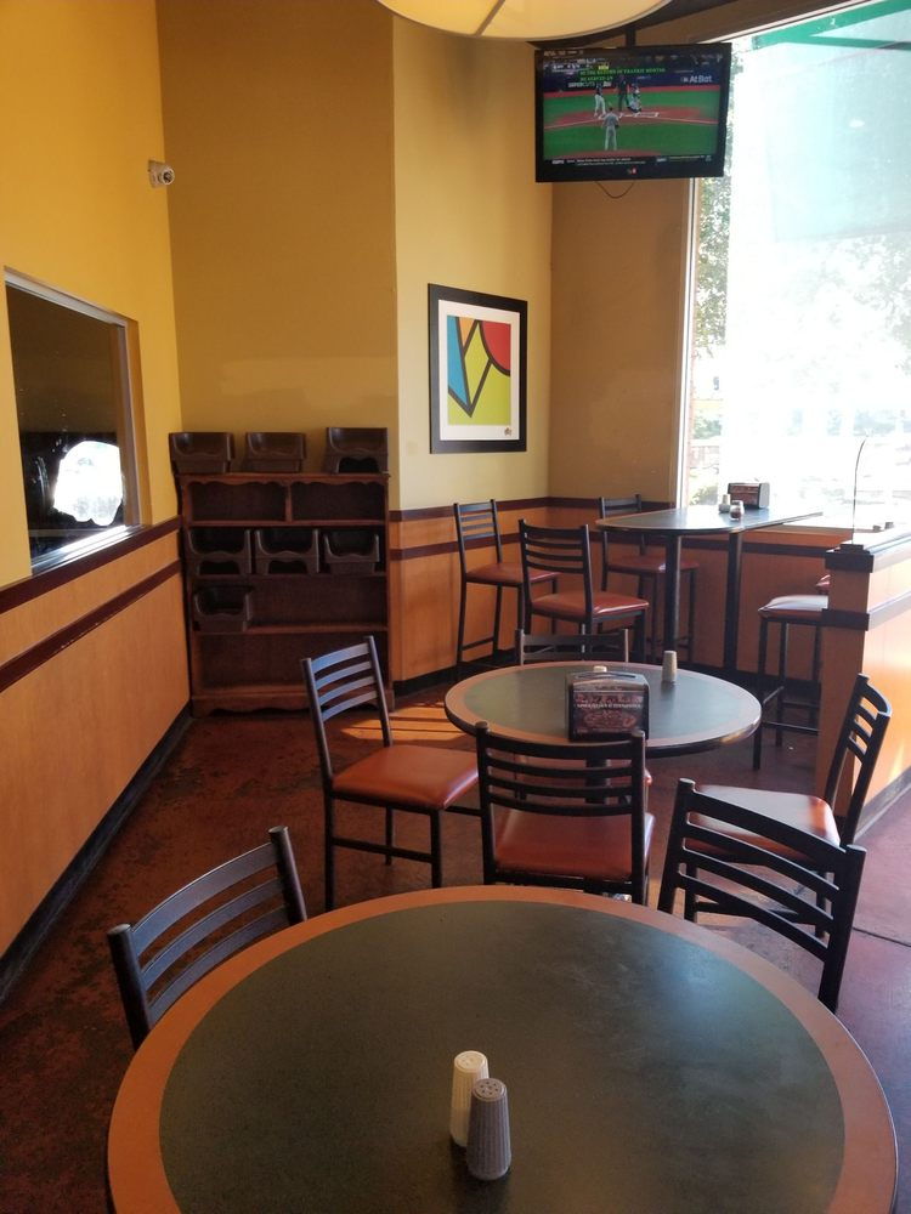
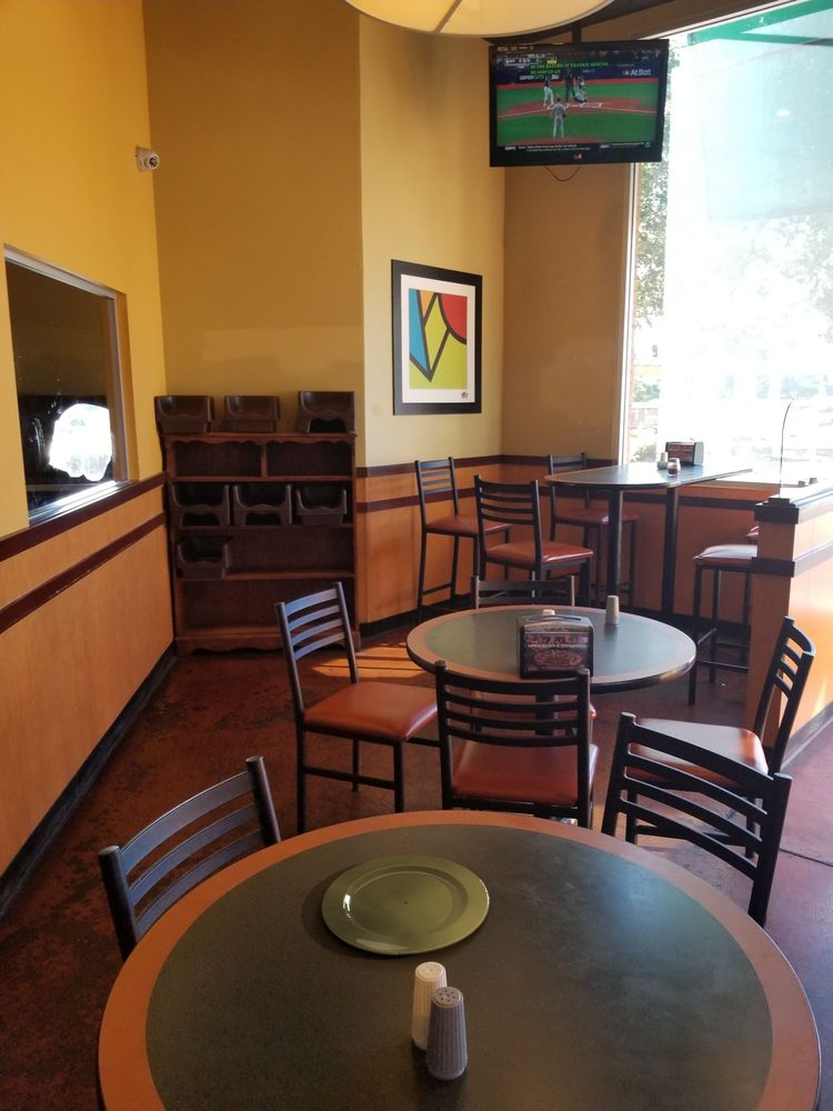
+ plate [321,854,490,955]
